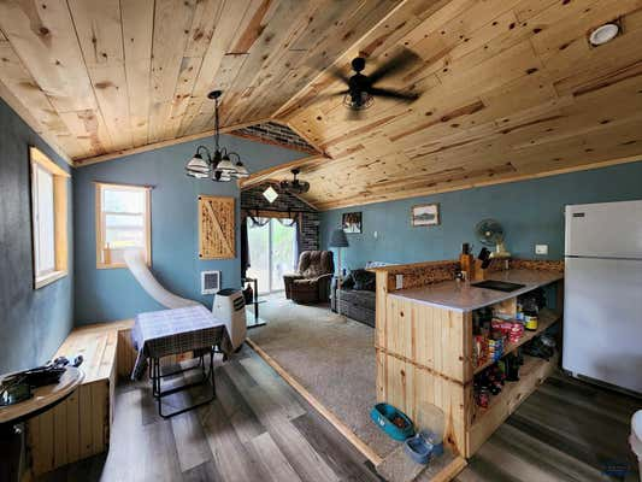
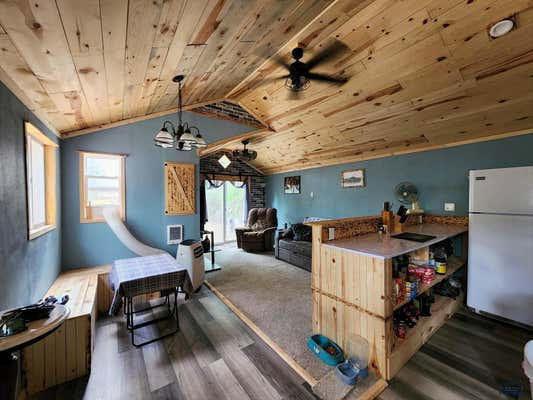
- floor lamp [326,228,351,324]
